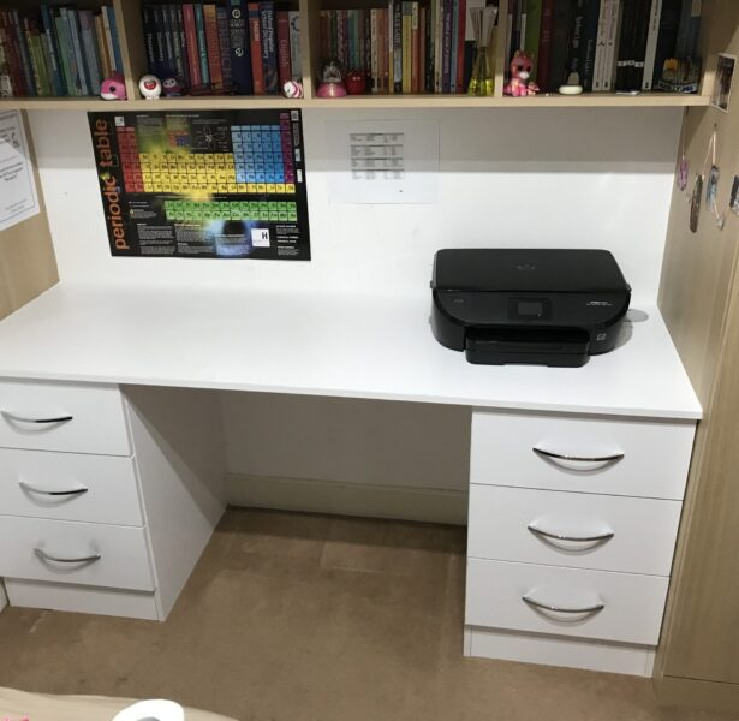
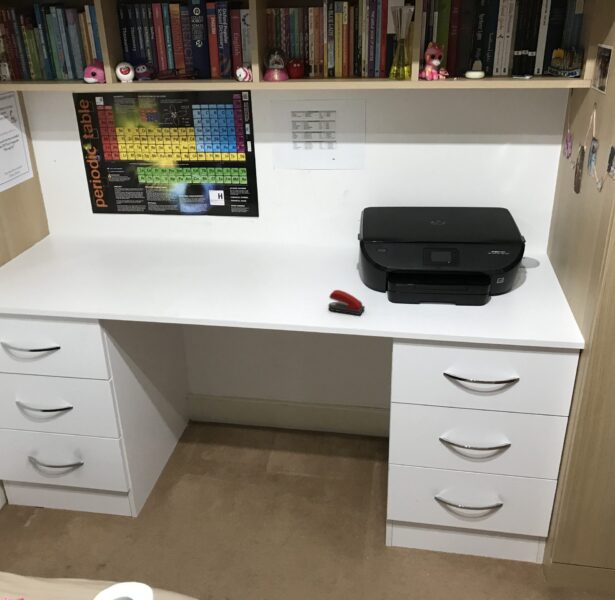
+ stapler [327,289,366,316]
